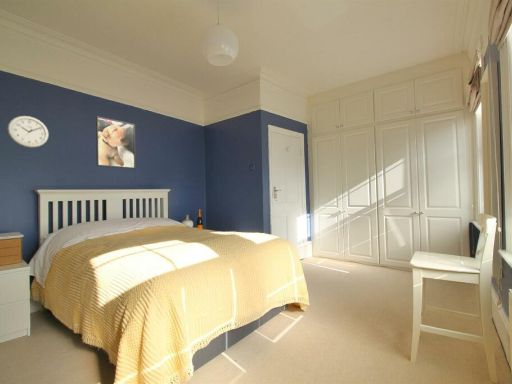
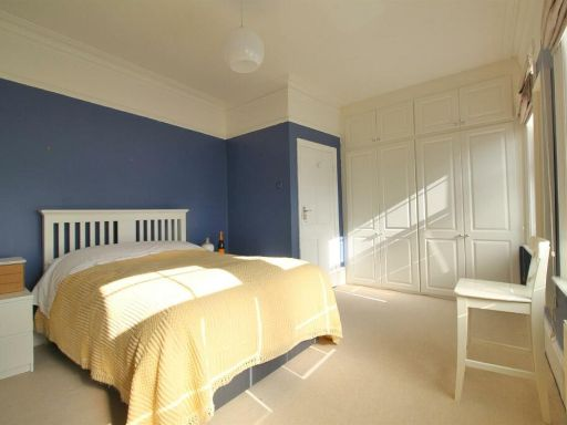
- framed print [95,115,137,170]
- wall clock [6,115,50,149]
